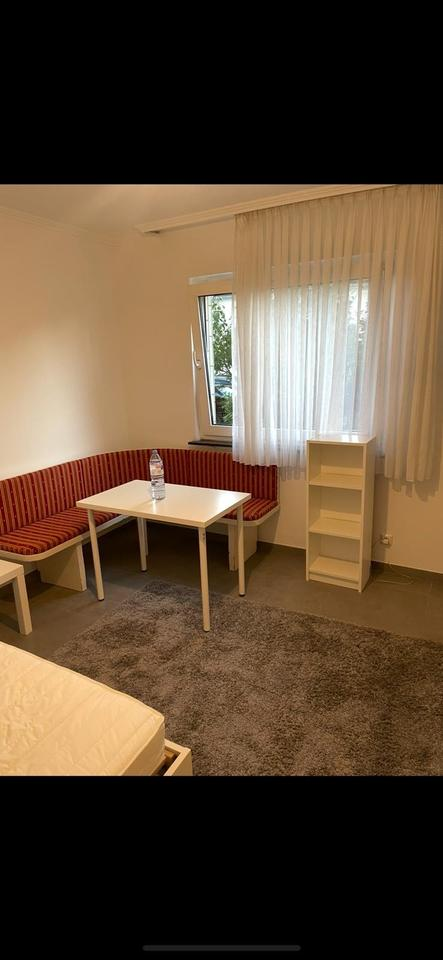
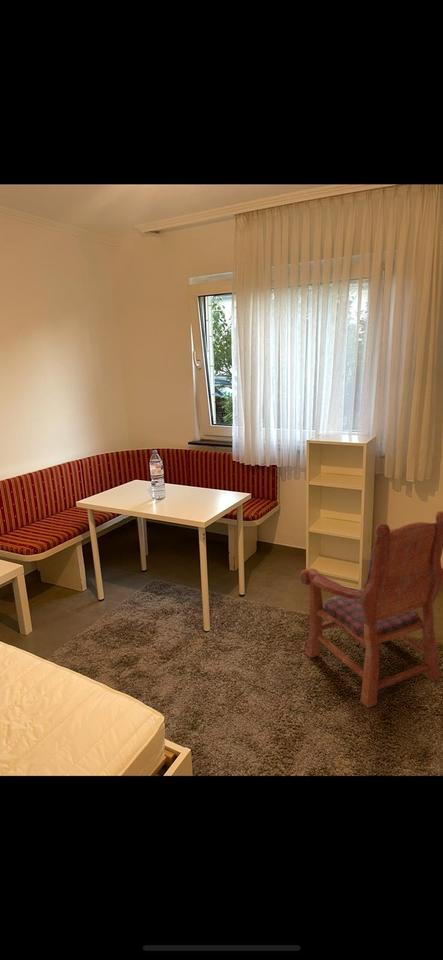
+ armchair [299,510,443,709]
